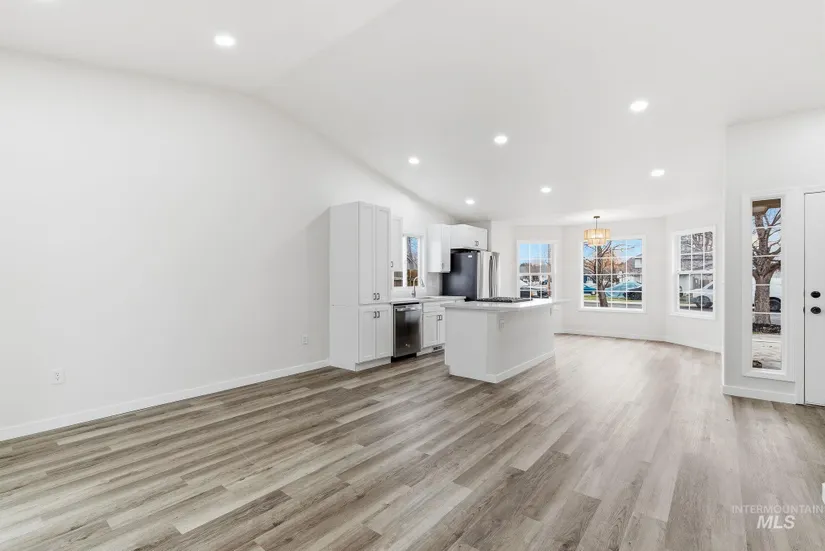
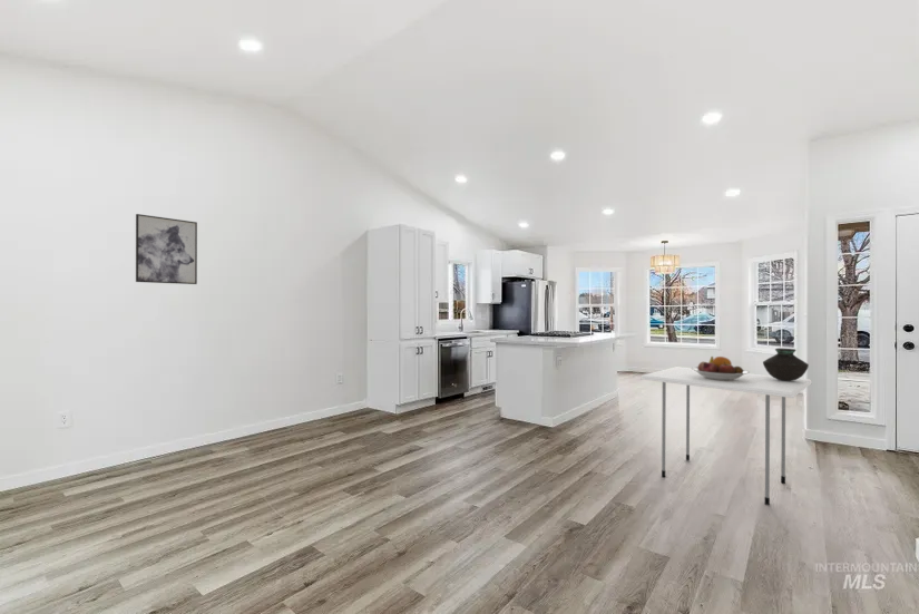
+ wall art [135,213,198,285]
+ dining table [639,366,813,506]
+ fruit bowl [691,355,751,381]
+ vase [762,348,810,381]
